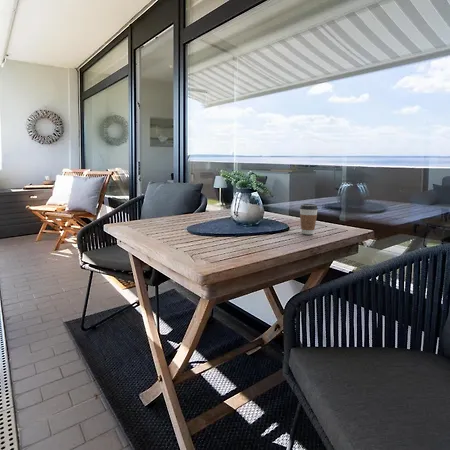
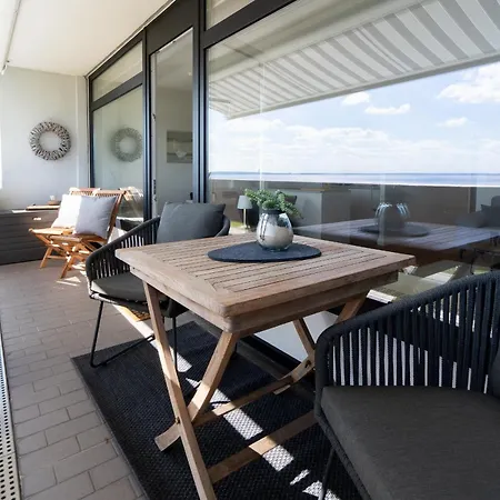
- coffee cup [299,203,319,235]
